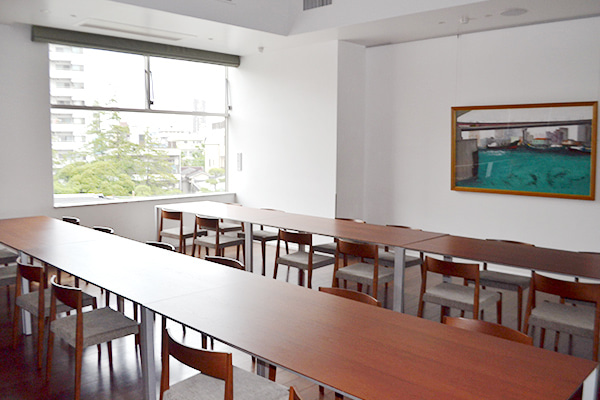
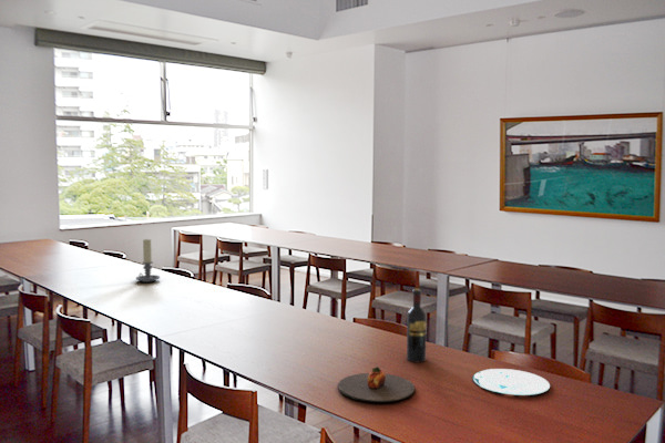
+ plate [337,365,416,403]
+ candle holder [135,238,161,284]
+ plate [471,368,551,396]
+ wine bottle [406,288,428,363]
